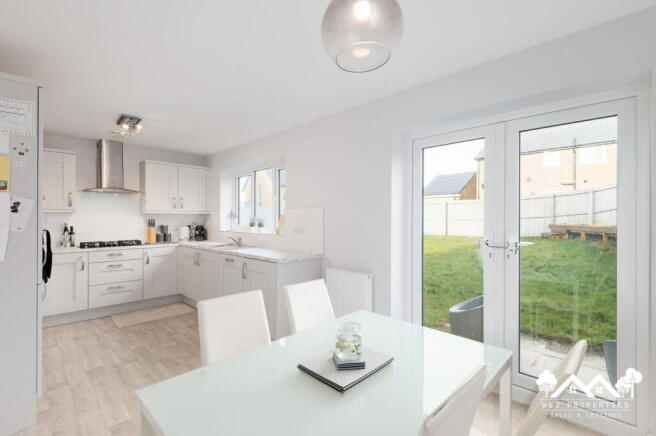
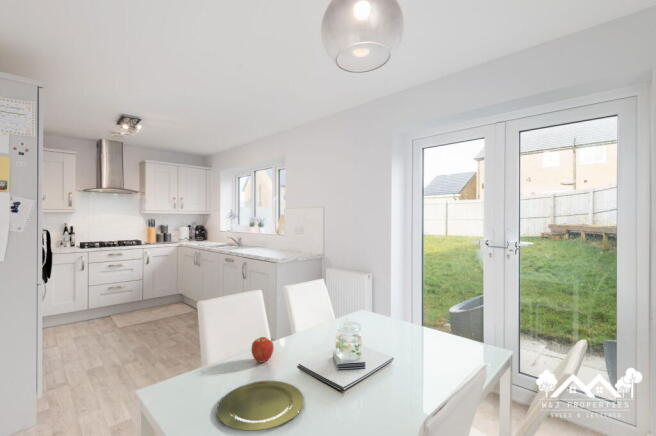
+ plate [216,380,305,432]
+ apple [250,336,275,364]
